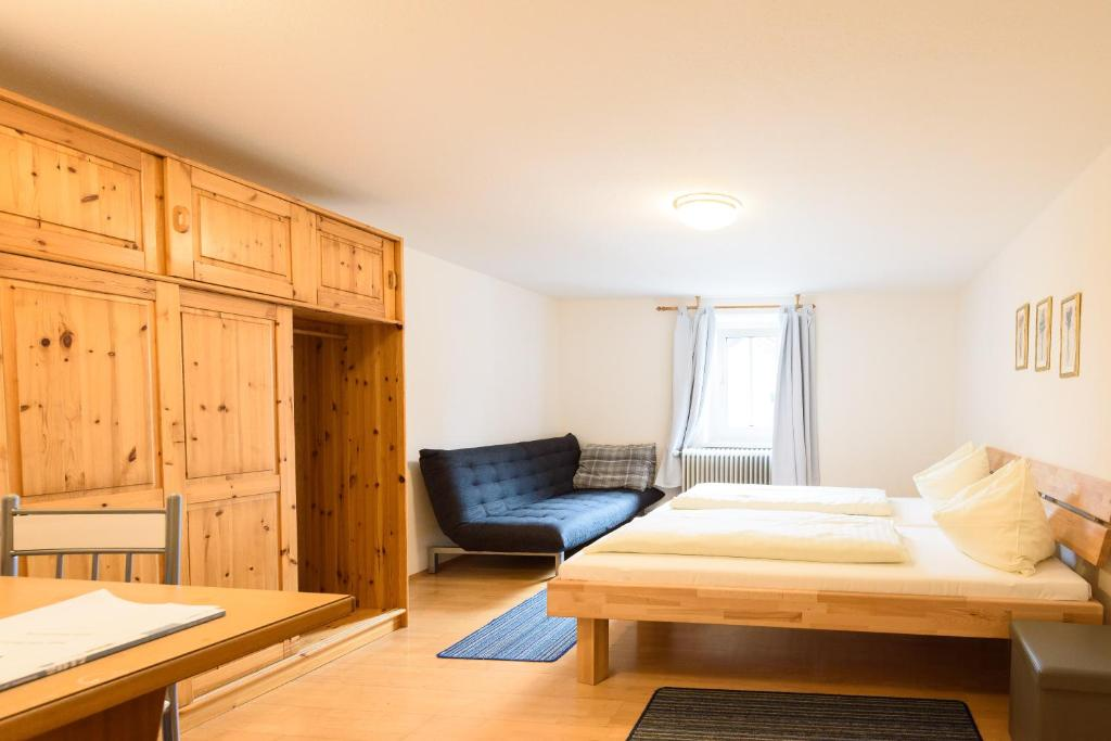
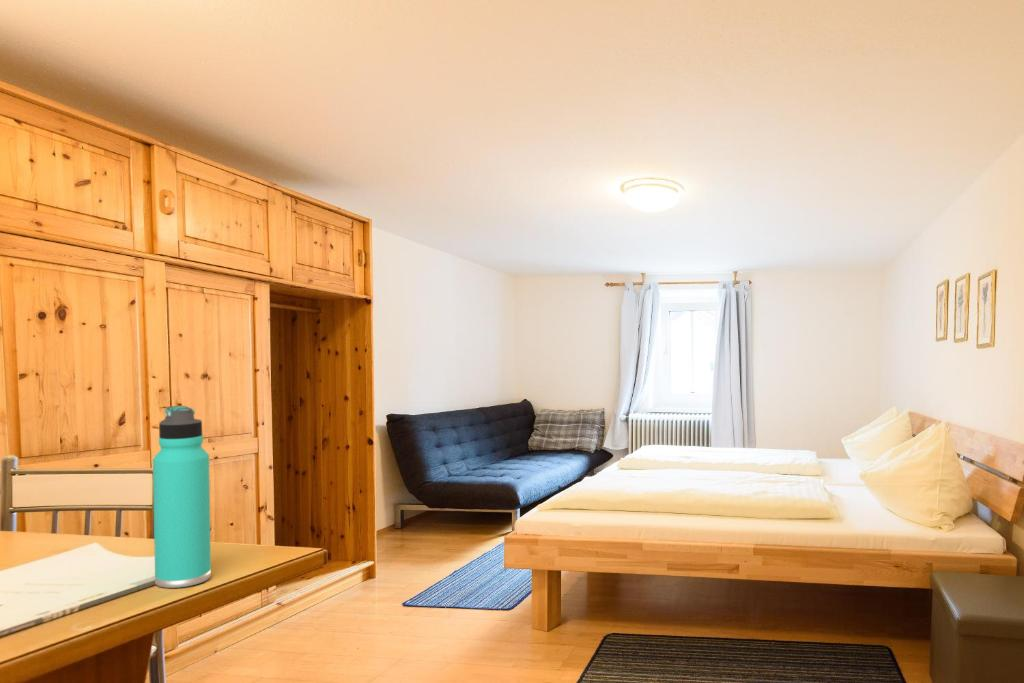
+ thermos bottle [152,405,212,589]
